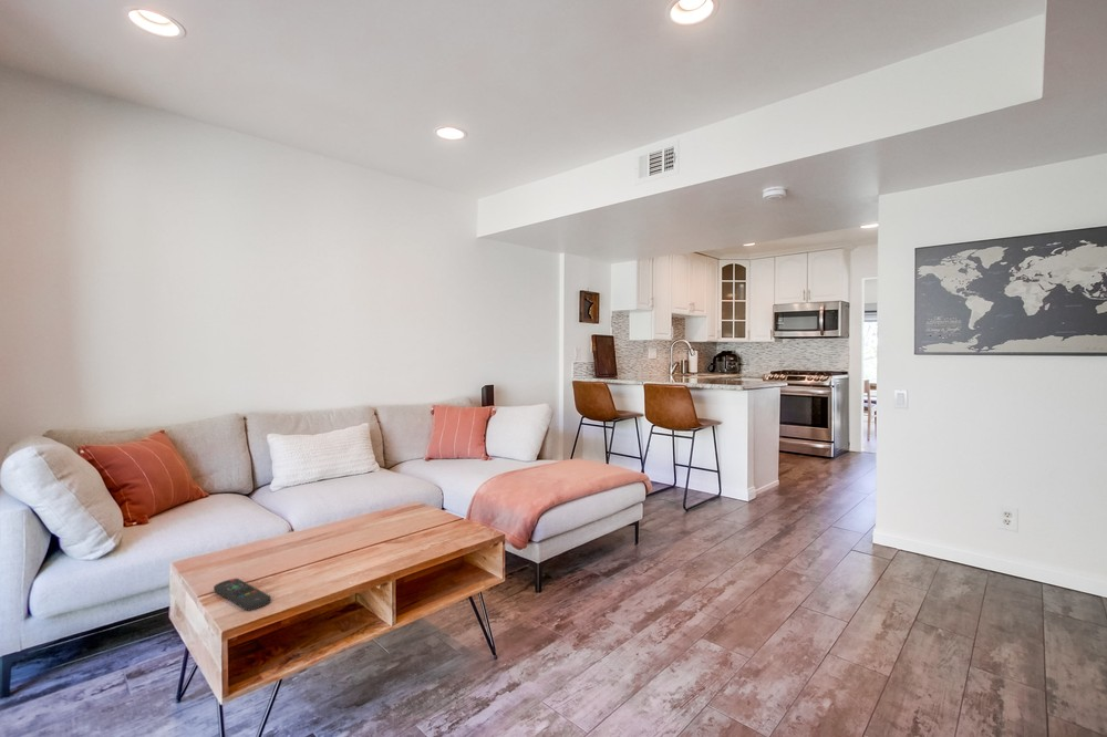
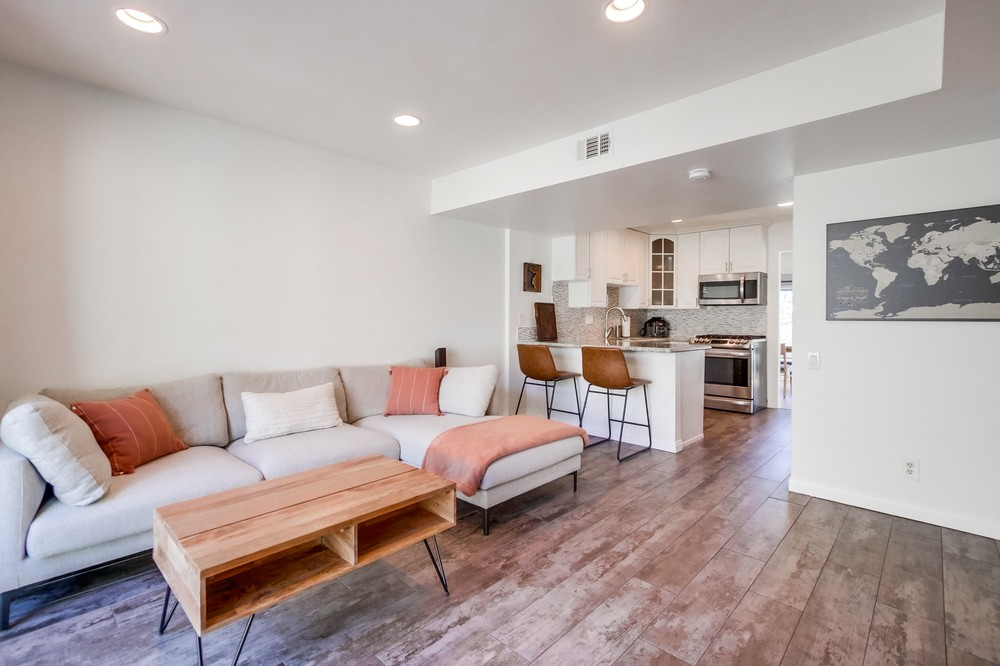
- remote control [213,578,272,612]
